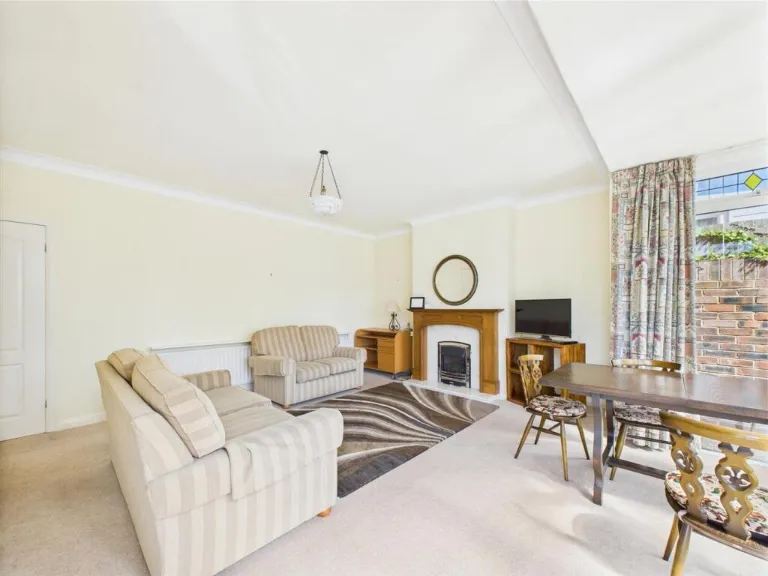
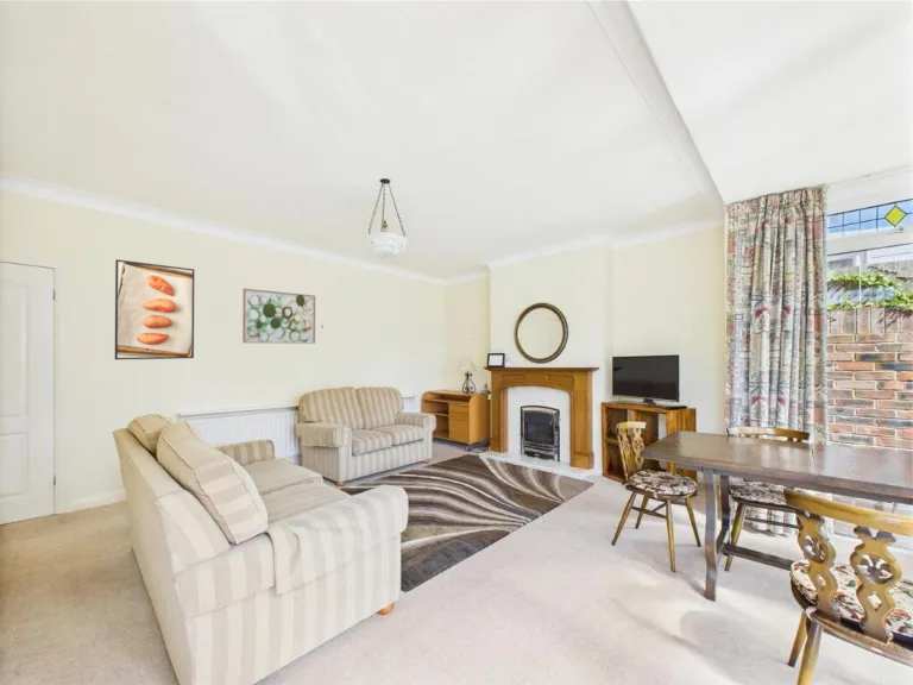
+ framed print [114,258,195,360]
+ wall art [241,288,316,345]
